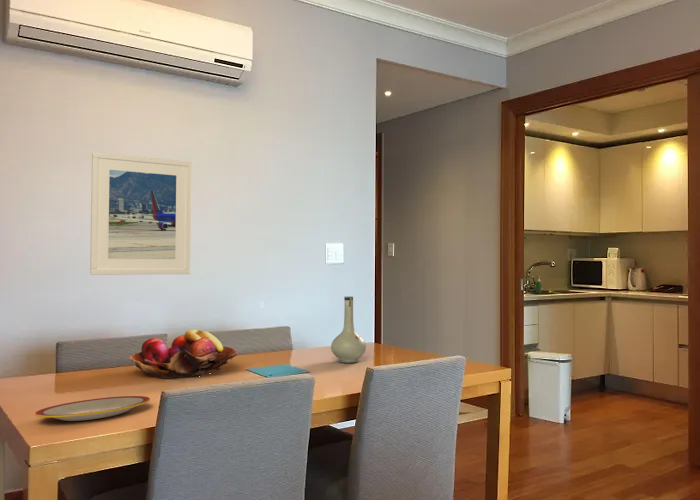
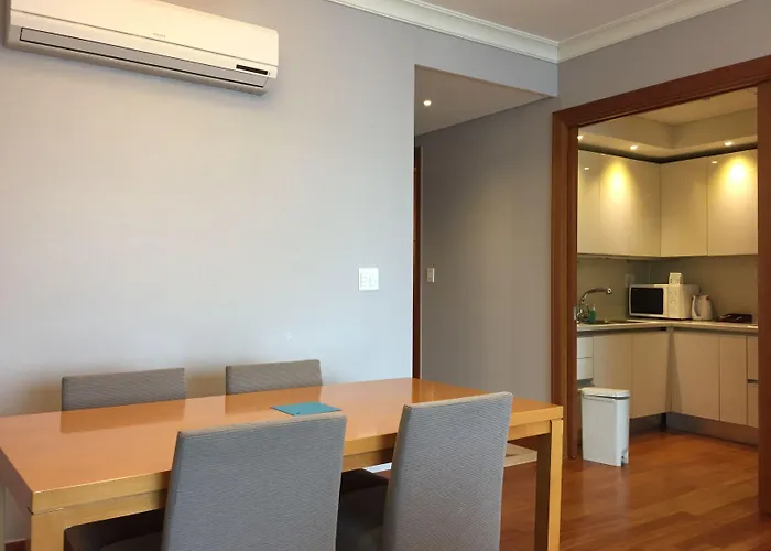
- fruit basket [128,329,239,379]
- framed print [89,151,192,276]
- plate [34,395,151,422]
- vase [330,296,367,364]
